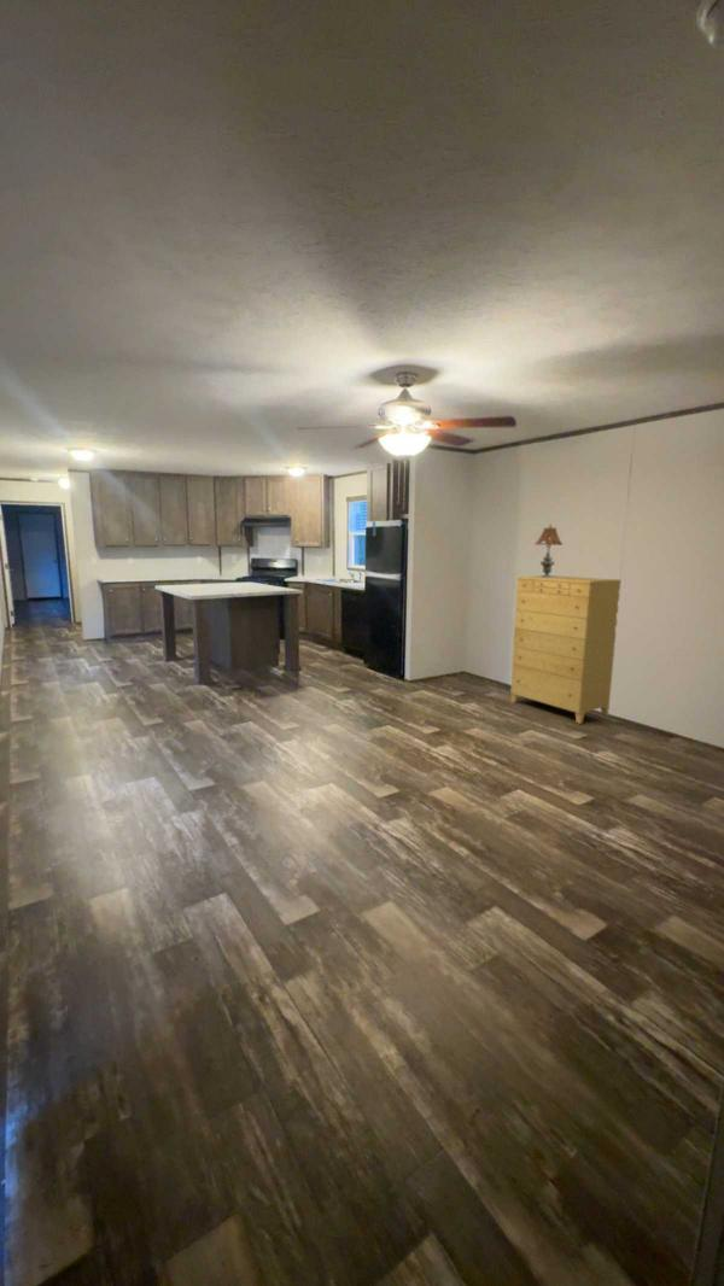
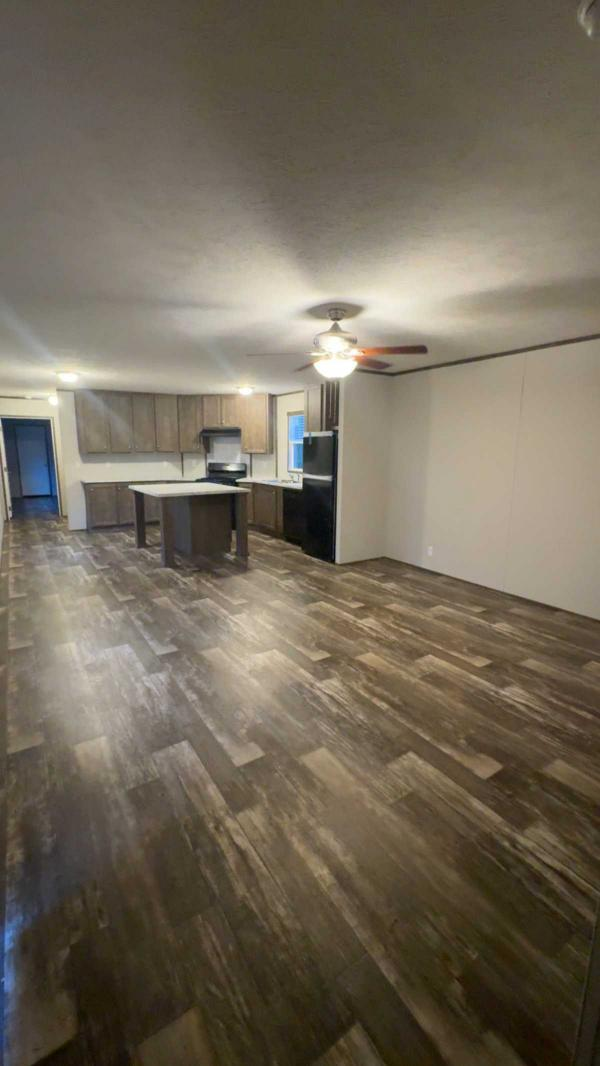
- table lamp [533,522,565,578]
- dresser [509,574,623,725]
